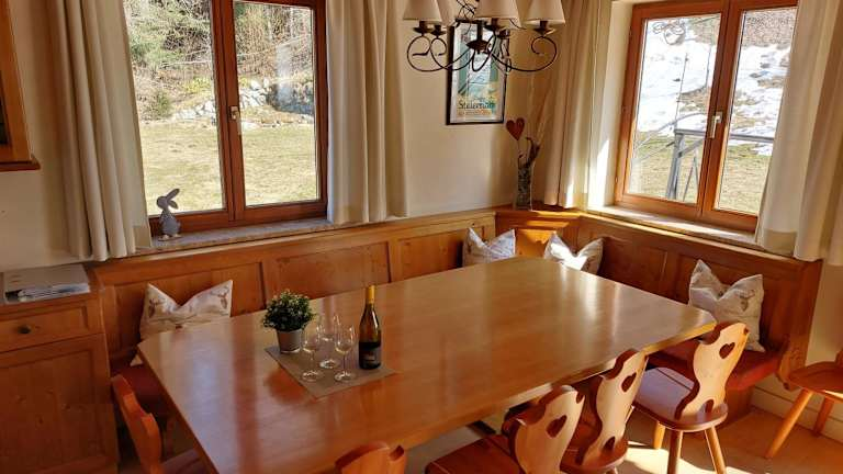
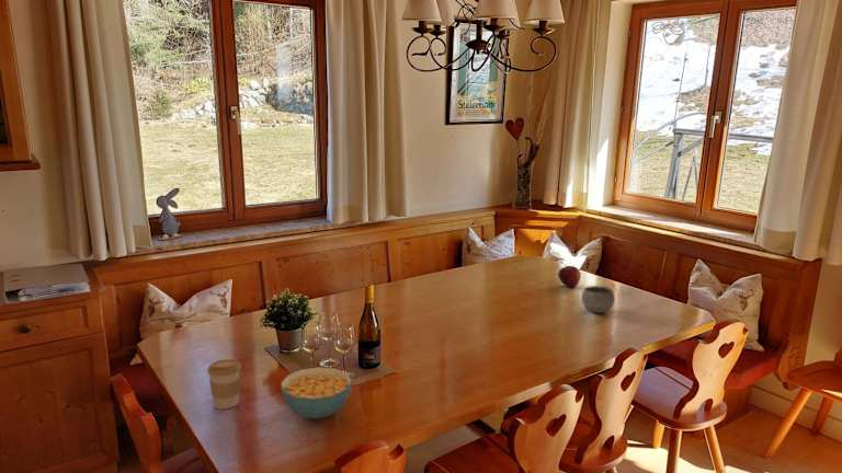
+ bowl [581,285,616,314]
+ fruit [557,265,582,288]
+ cereal bowl [280,366,353,420]
+ coffee cup [206,358,242,411]
